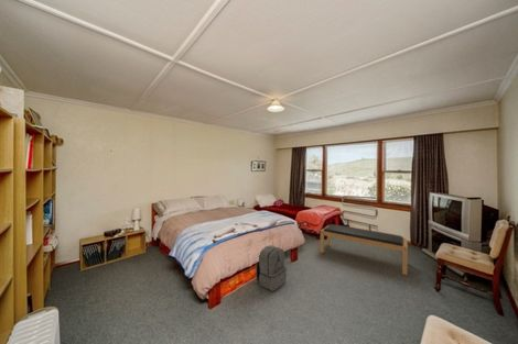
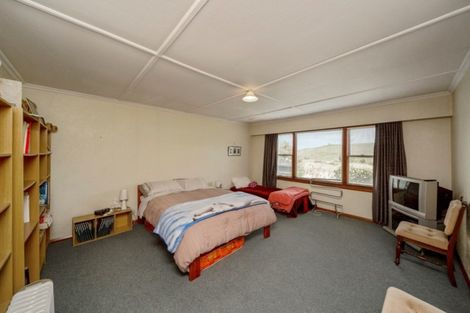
- backpack [255,244,288,292]
- bench [320,223,409,276]
